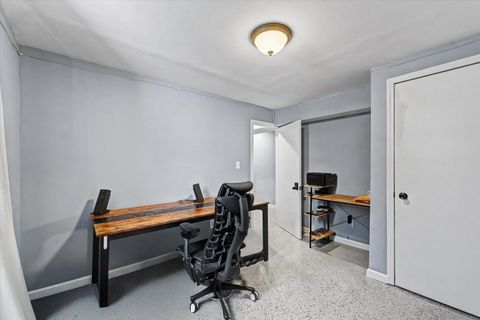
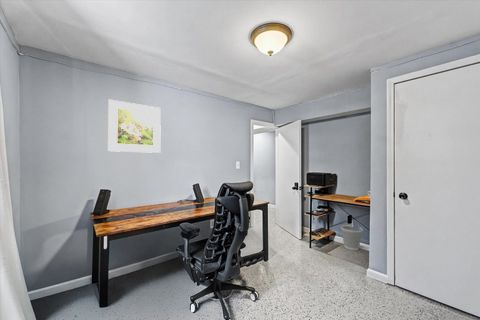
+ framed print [107,98,162,154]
+ wastebasket [340,224,364,251]
